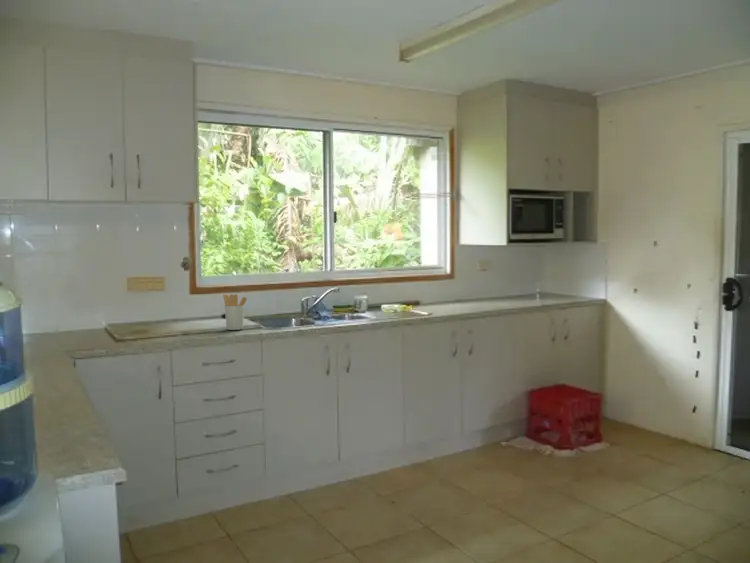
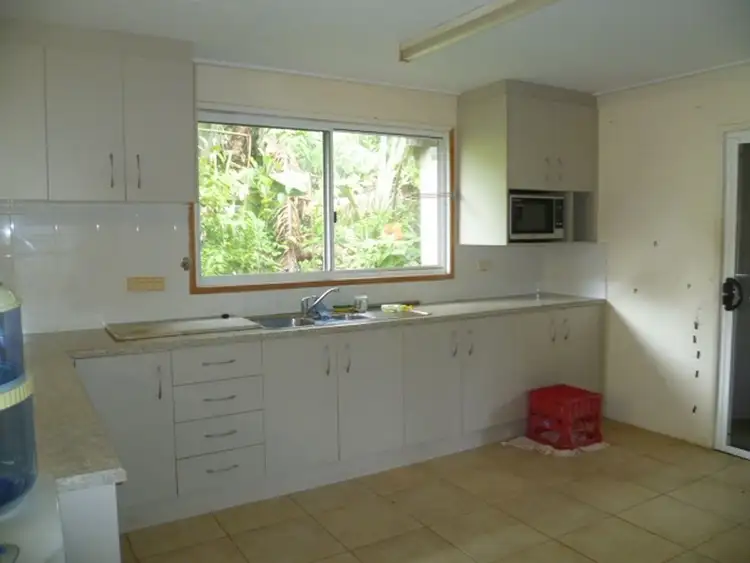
- utensil holder [222,293,248,331]
